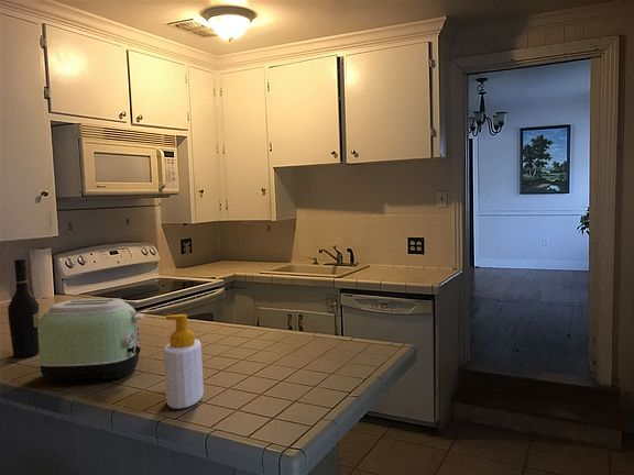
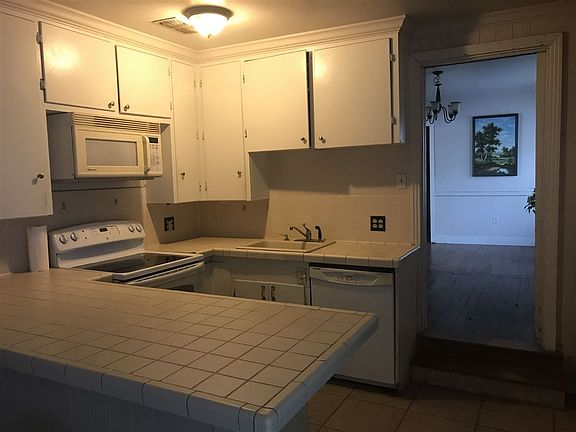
- soap bottle [163,313,205,410]
- wine bottle [7,258,41,358]
- toaster [37,297,146,383]
